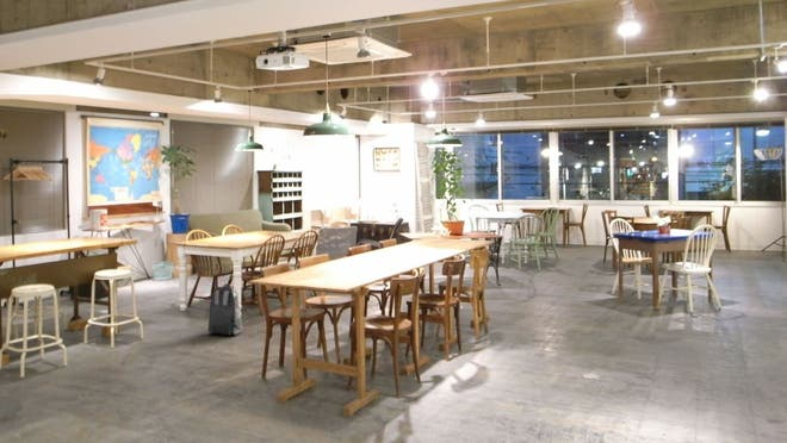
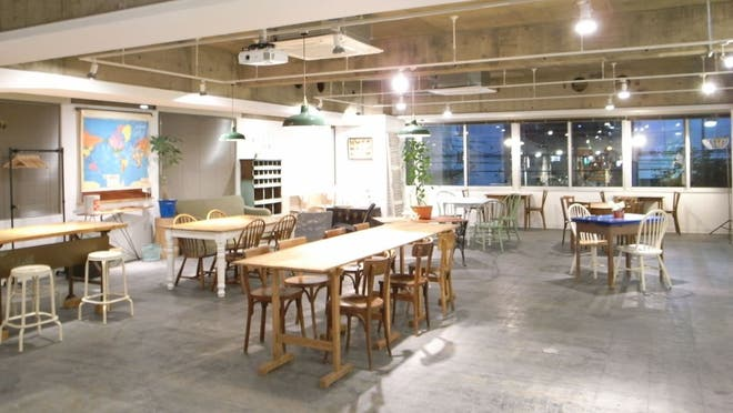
- backpack [207,282,244,337]
